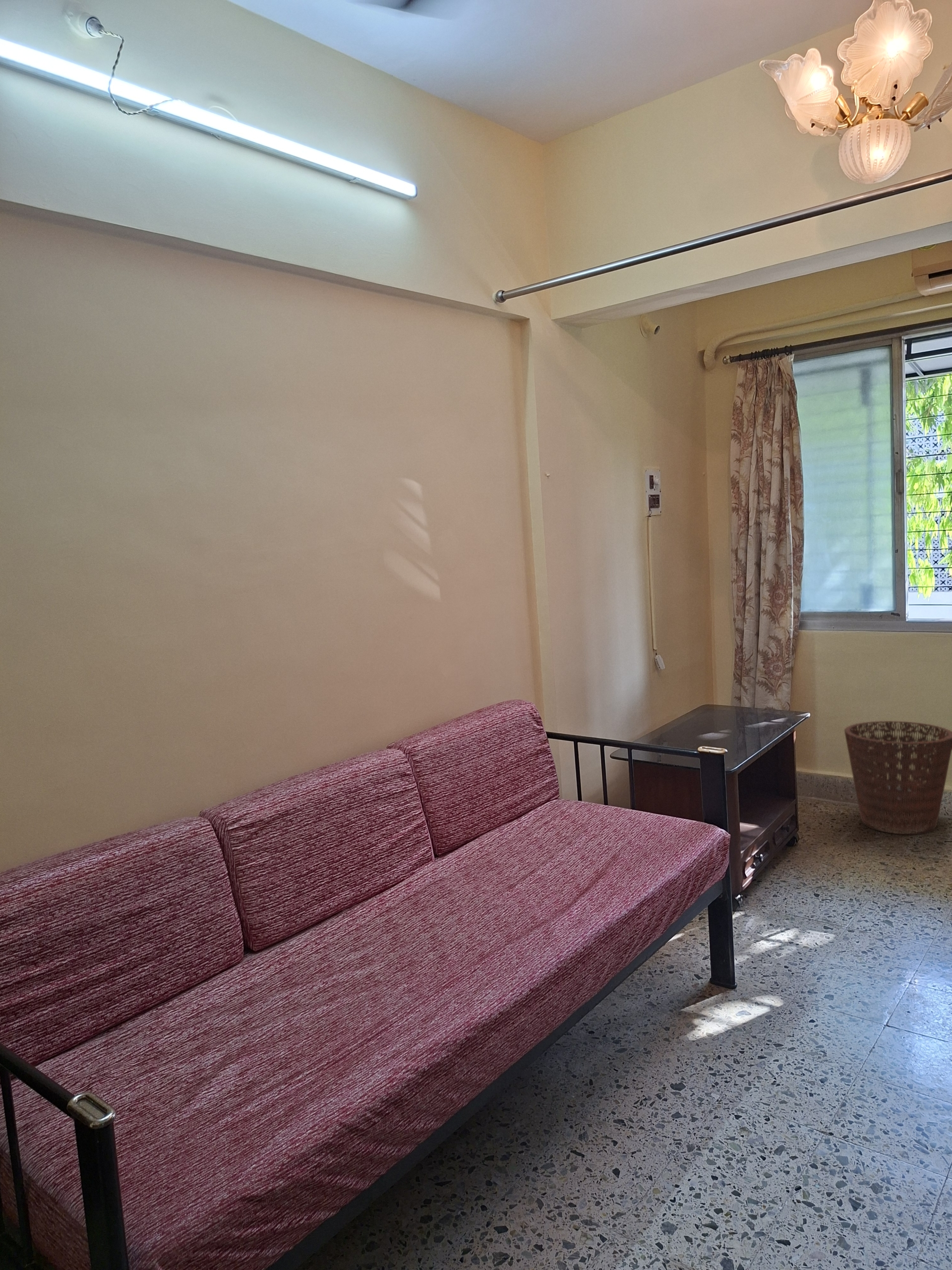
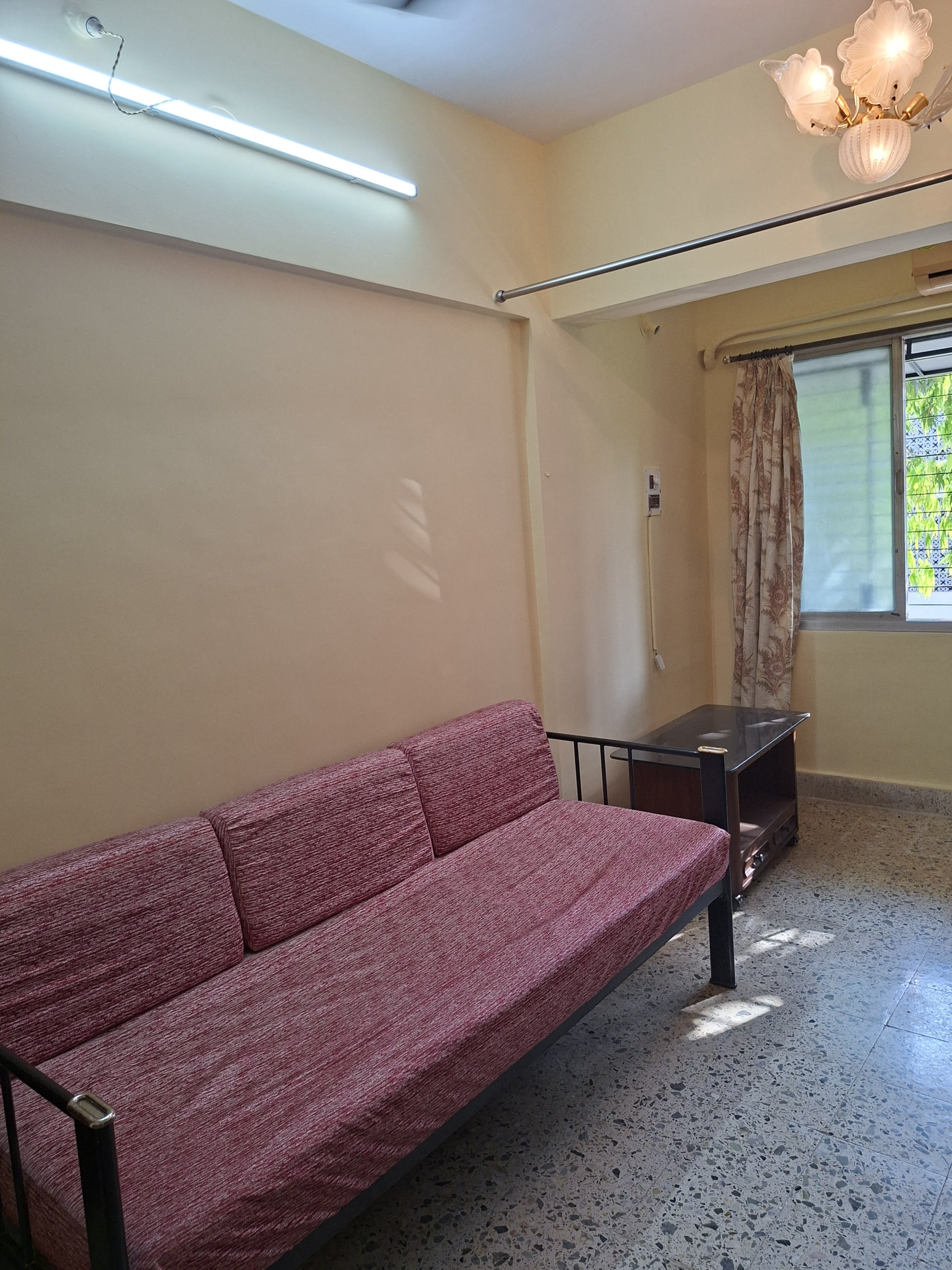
- basket [844,720,952,835]
